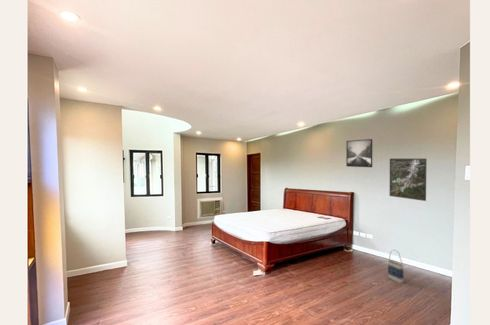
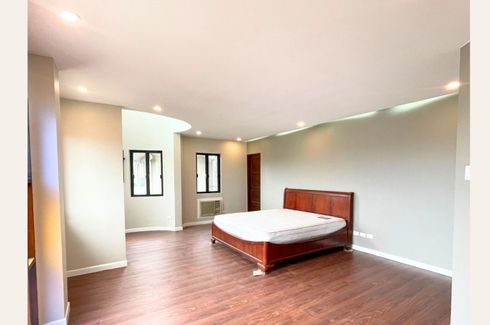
- bag [387,249,405,284]
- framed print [345,138,373,168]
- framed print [389,157,427,202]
